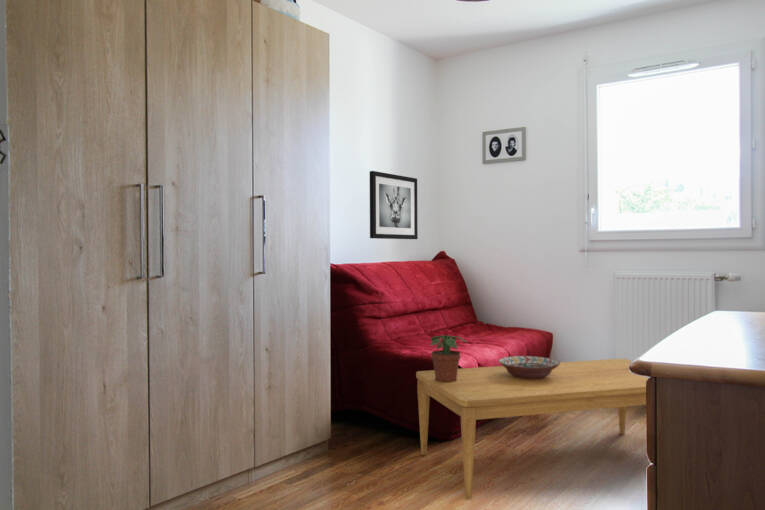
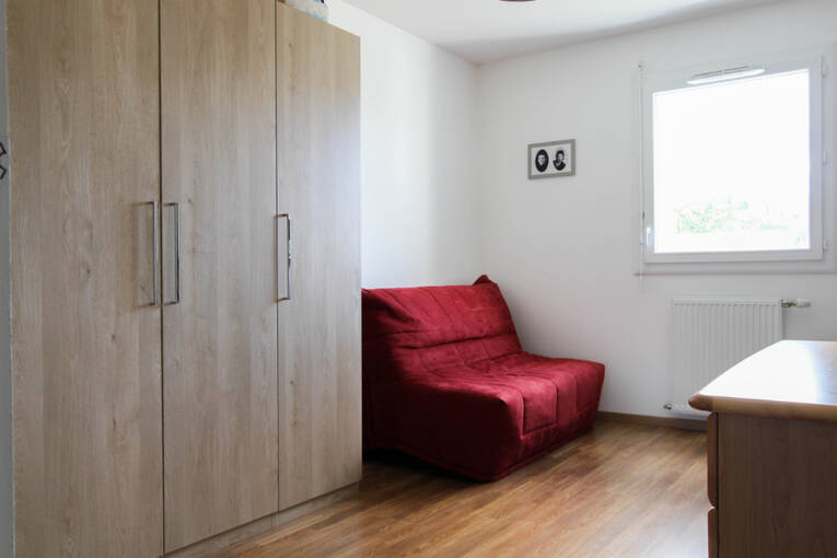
- potted plant [430,334,469,382]
- coffee table [415,358,649,500]
- wall art [369,170,419,240]
- decorative bowl [497,355,561,379]
